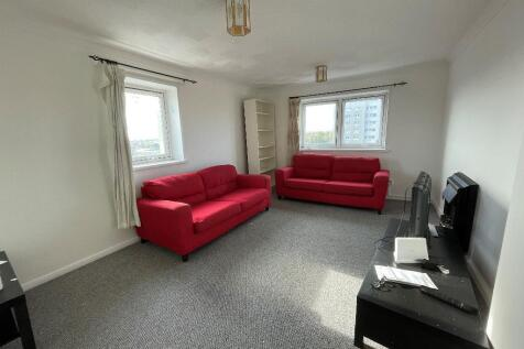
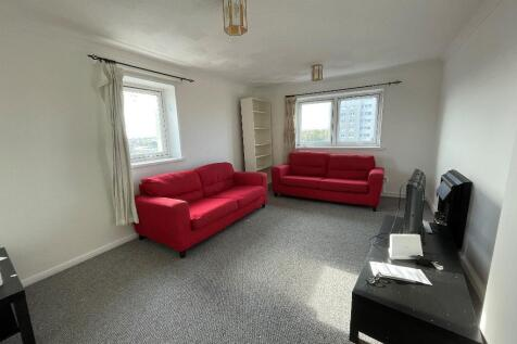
- remote control [418,284,480,317]
